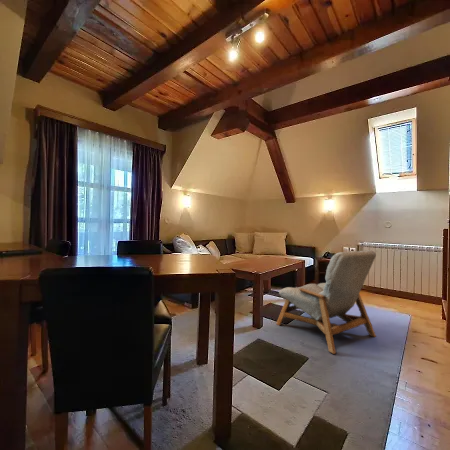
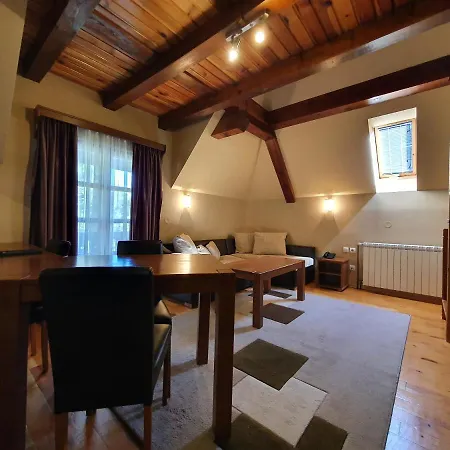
- armchair [275,249,377,355]
